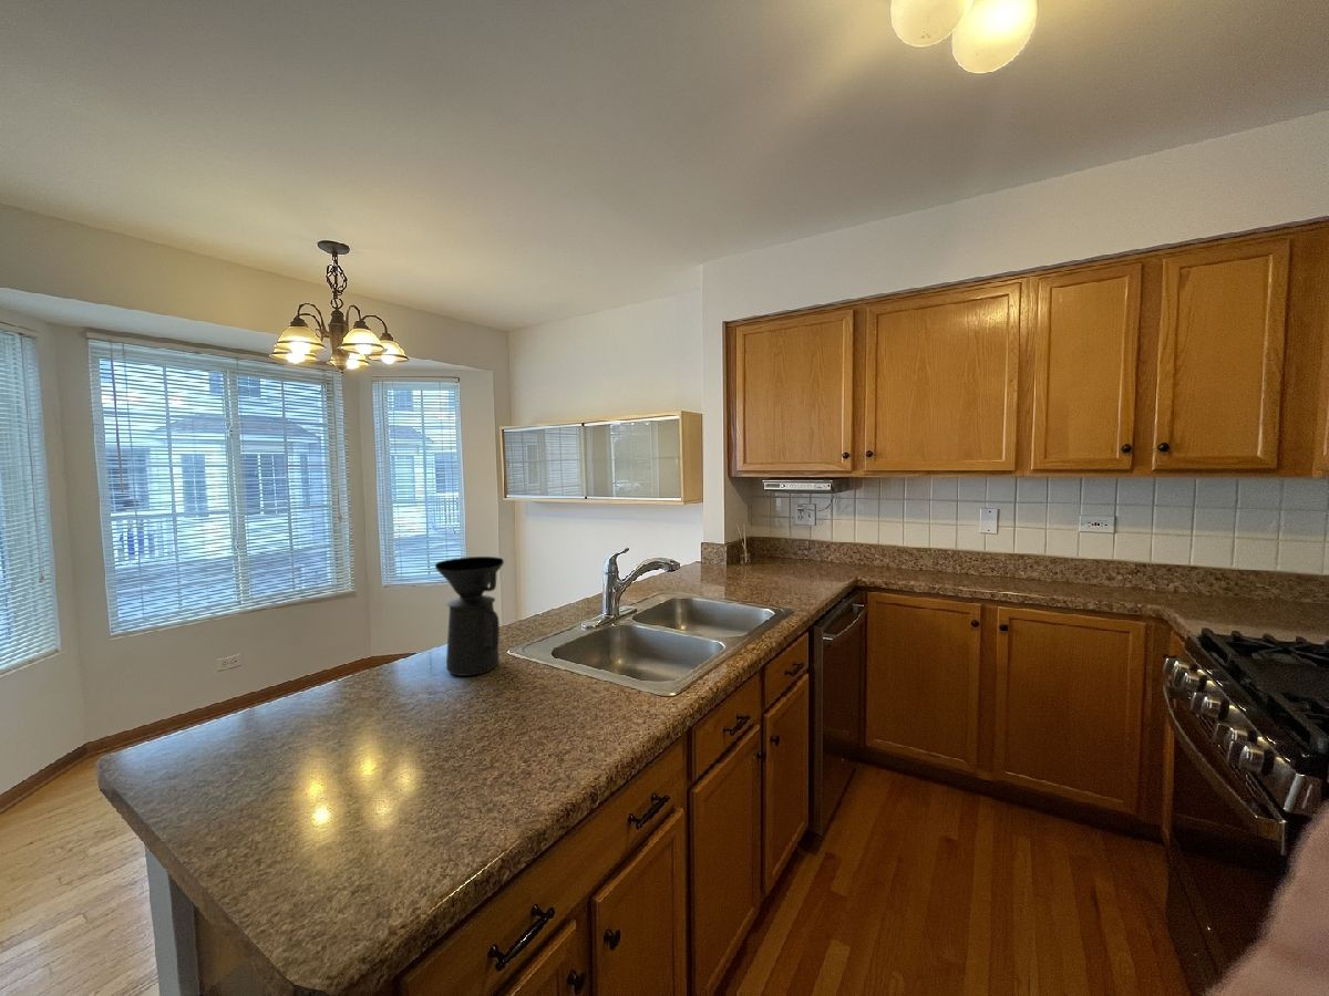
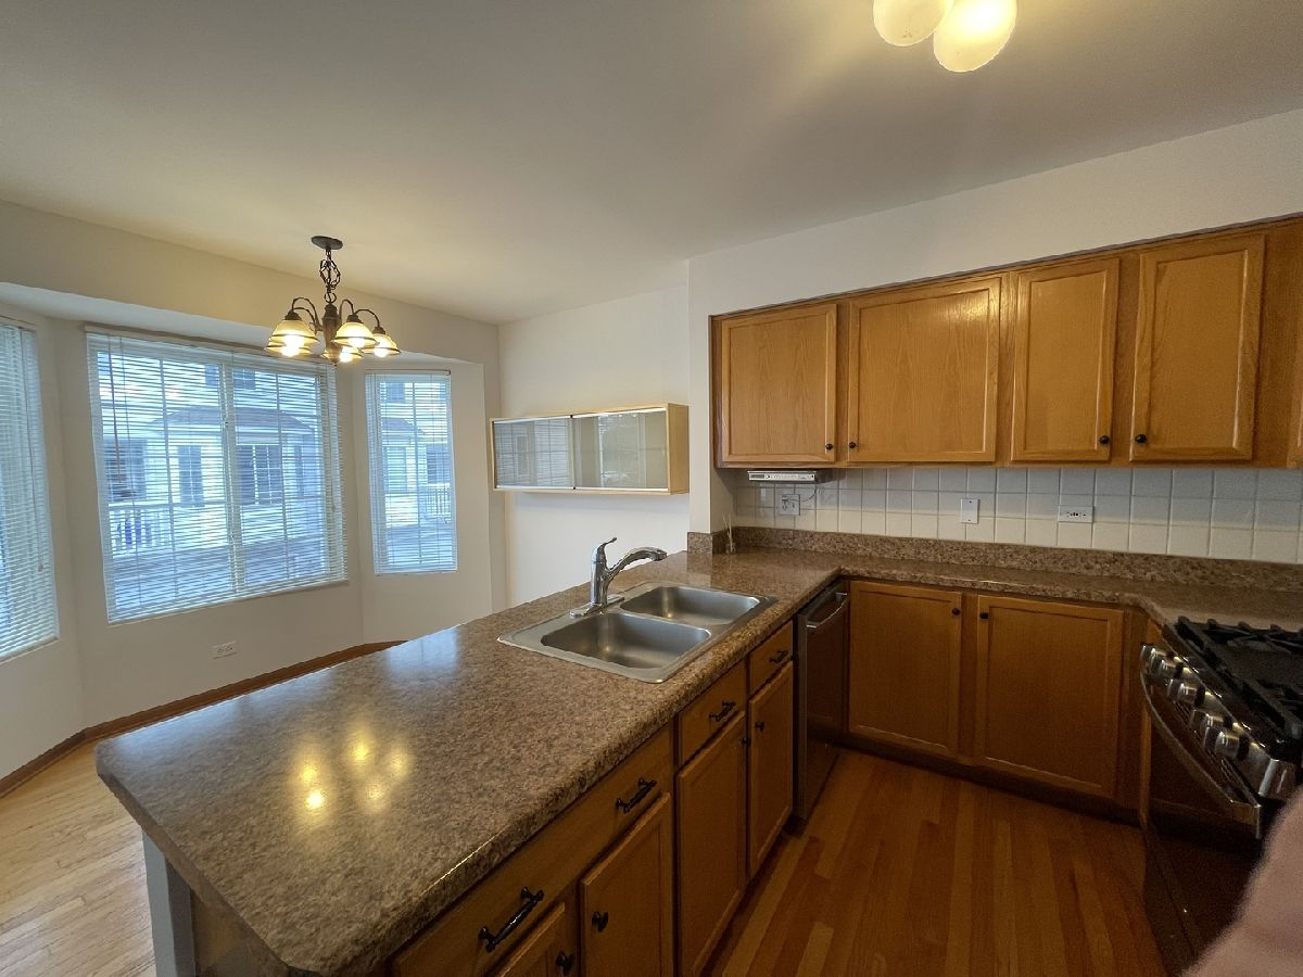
- coffee maker [434,556,505,677]
